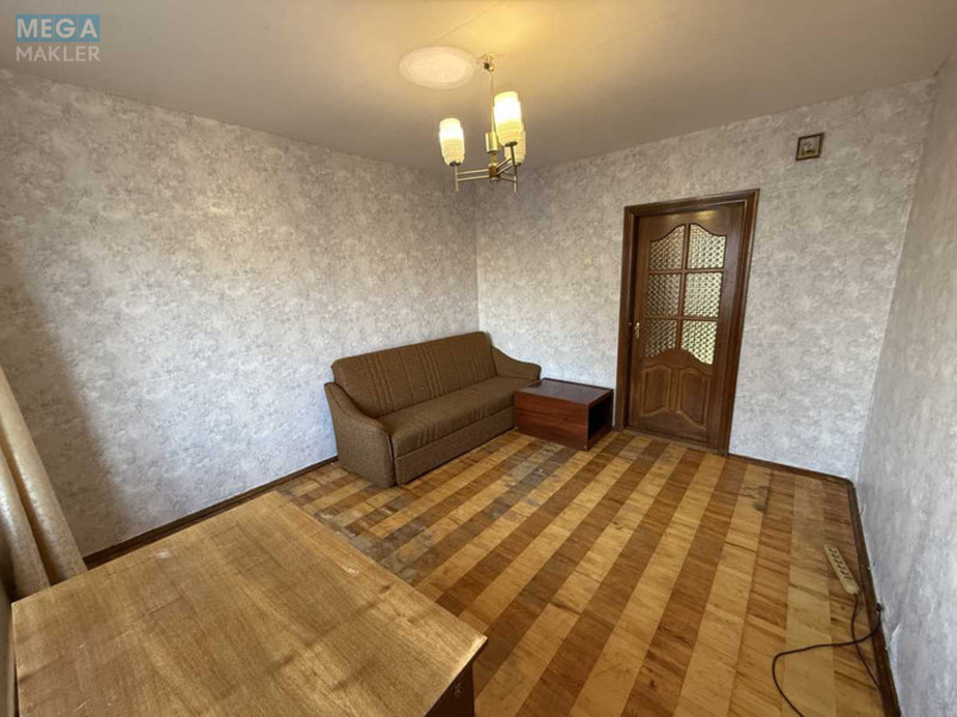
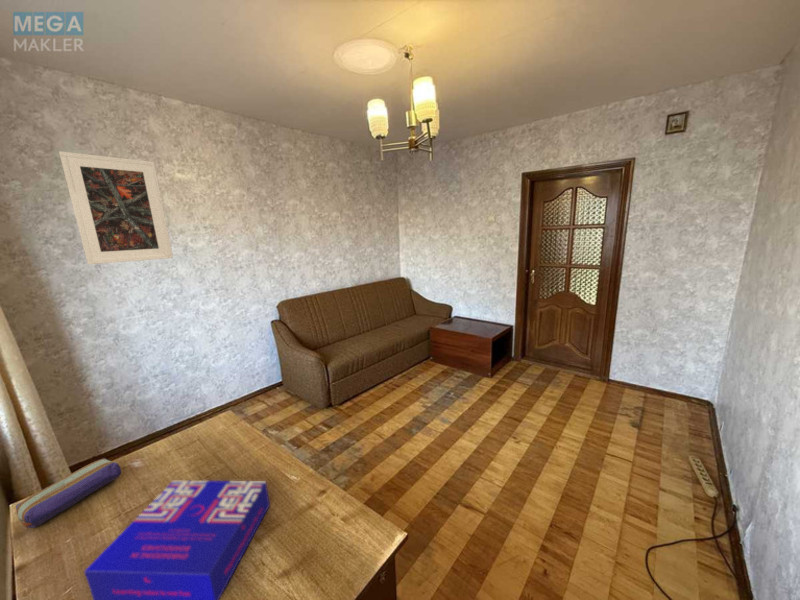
+ pencil case [15,457,122,529]
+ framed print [58,150,174,265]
+ board game [83,480,271,600]
